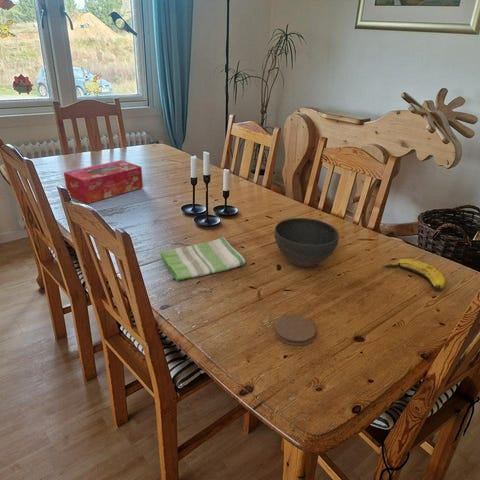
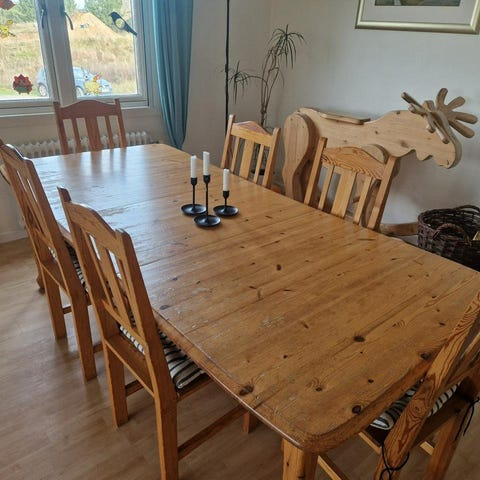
- bowl [273,217,340,268]
- coaster [273,314,317,347]
- banana [382,258,446,291]
- tissue box [63,159,144,205]
- dish towel [160,236,246,282]
